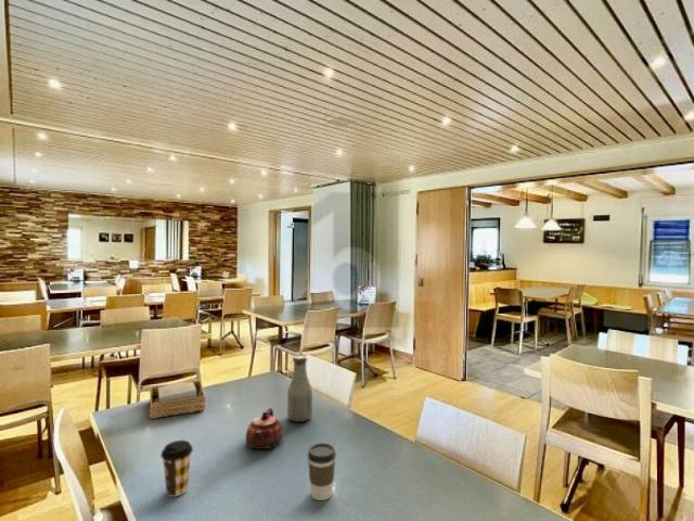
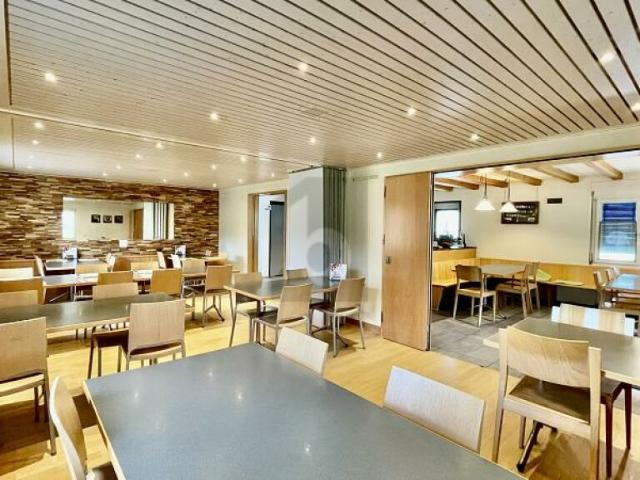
- coffee cup [307,442,337,501]
- teapot [245,407,283,450]
- bottle [286,354,313,423]
- coffee cup [159,440,194,498]
- napkin holder [149,380,206,420]
